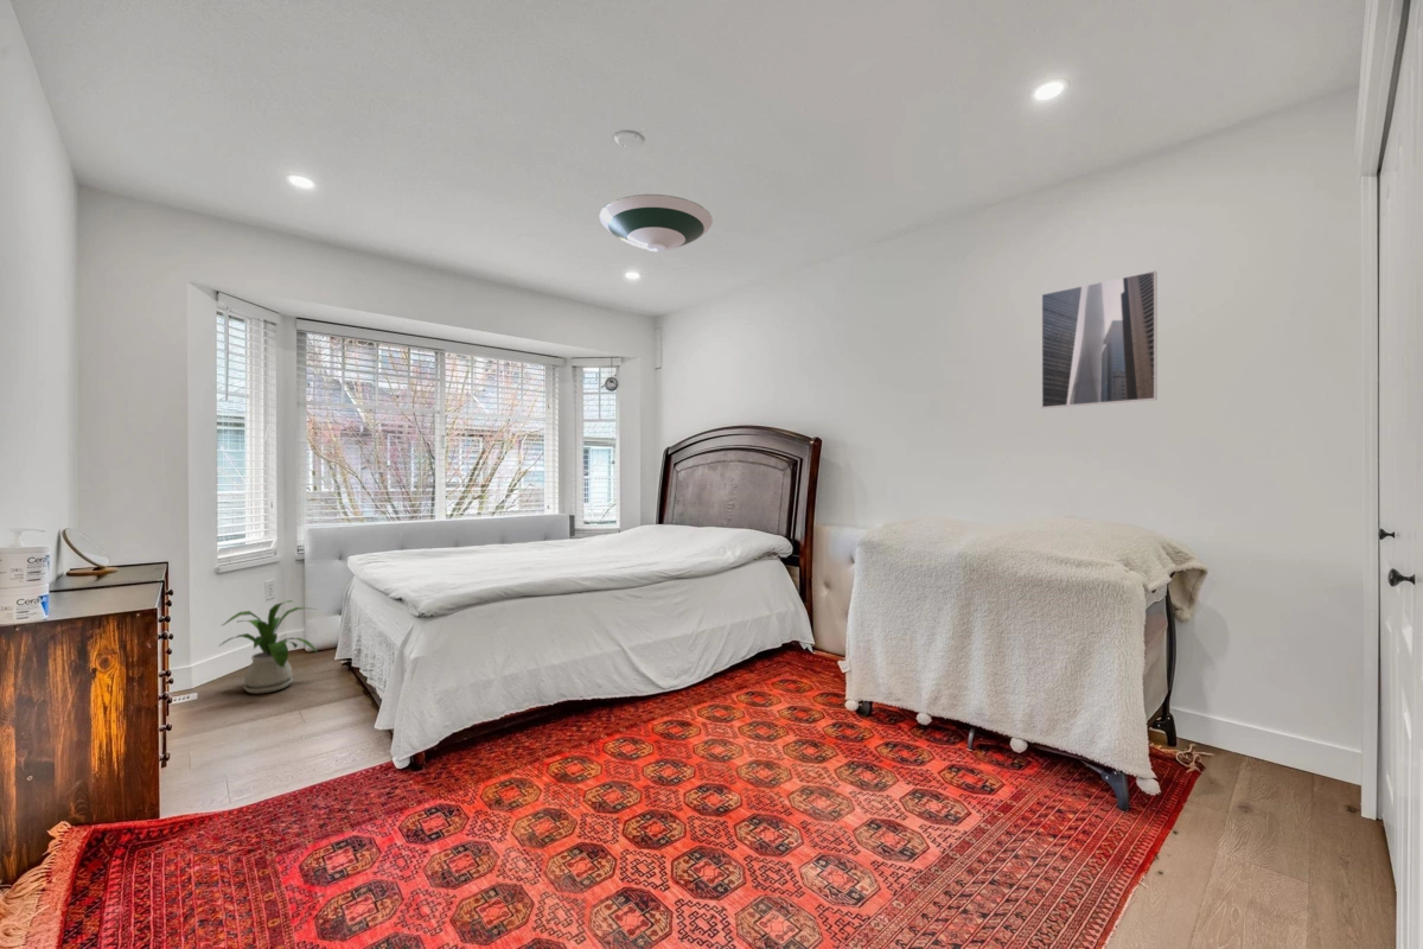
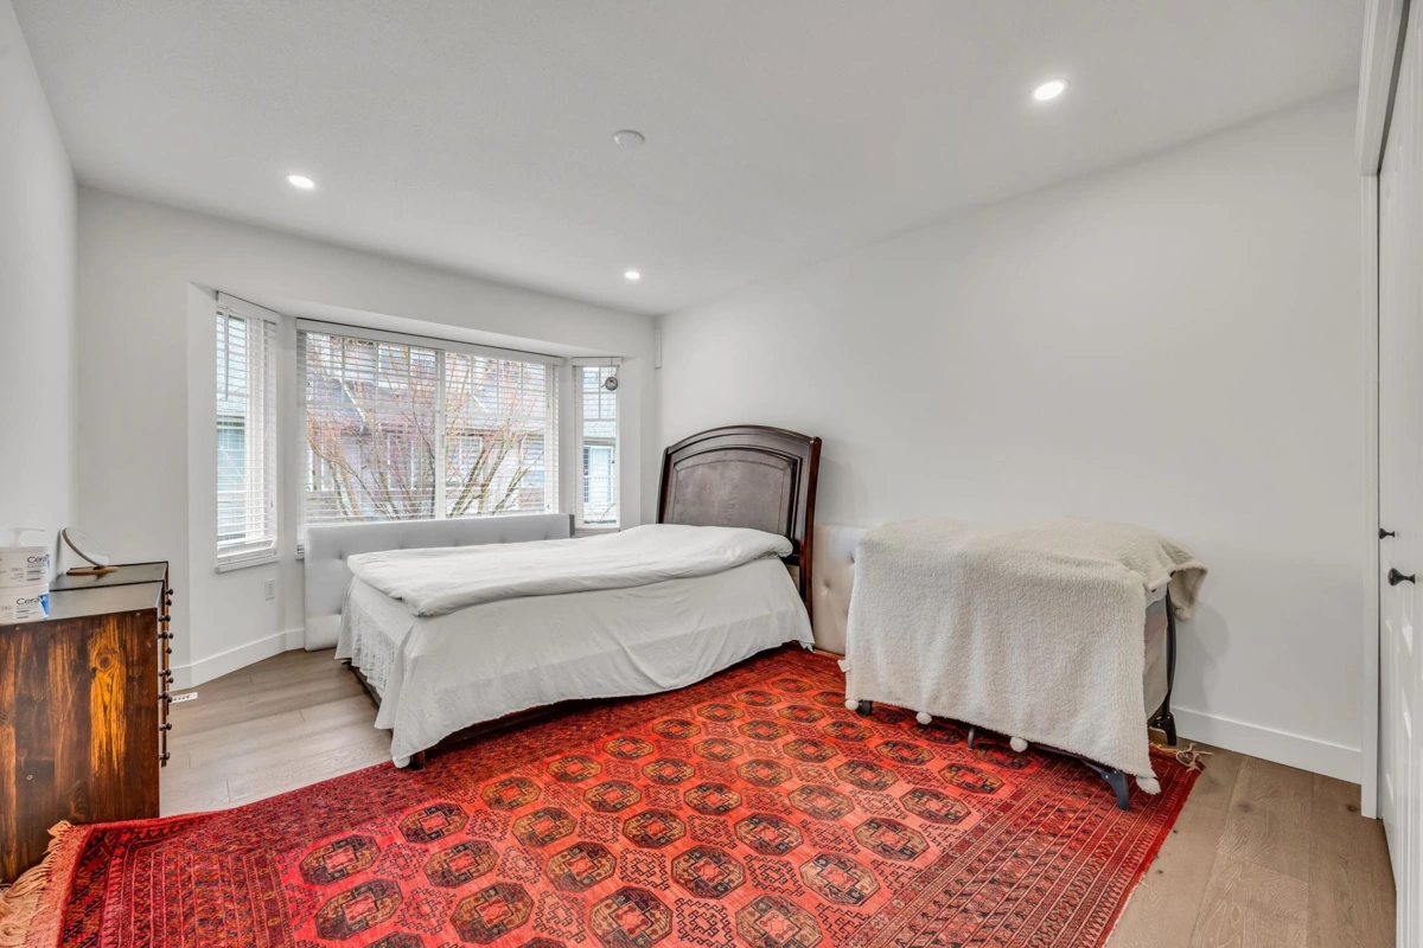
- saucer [599,193,714,253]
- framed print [1040,269,1159,409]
- house plant [218,599,319,695]
